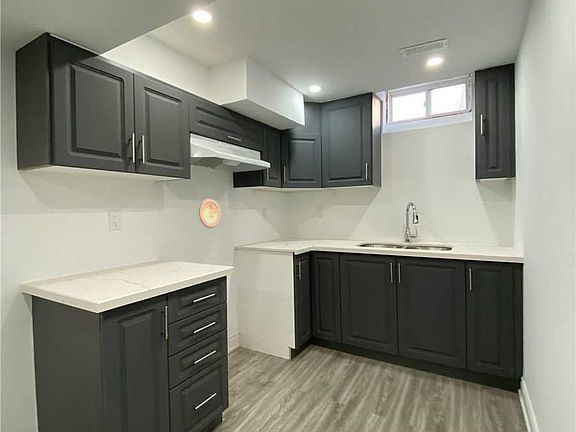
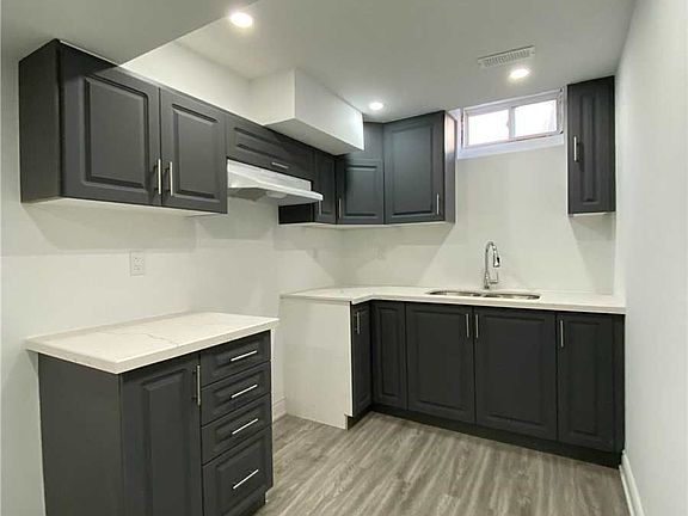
- decorative plate [198,198,222,229]
